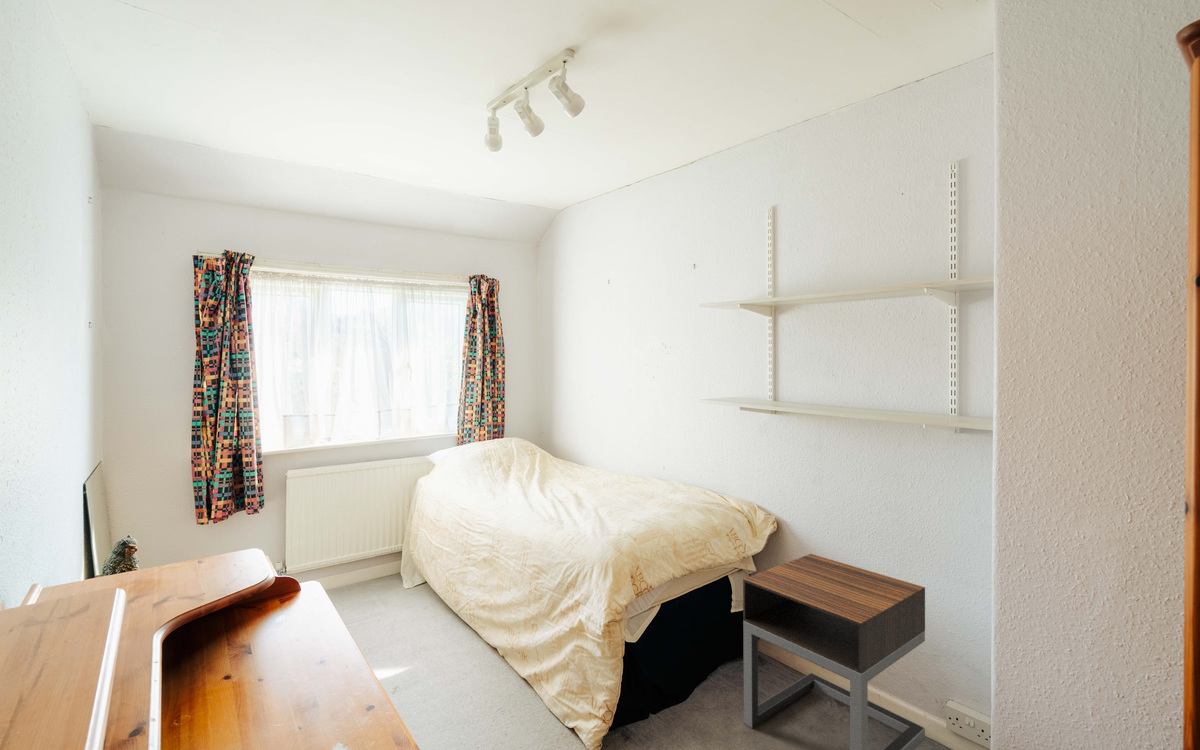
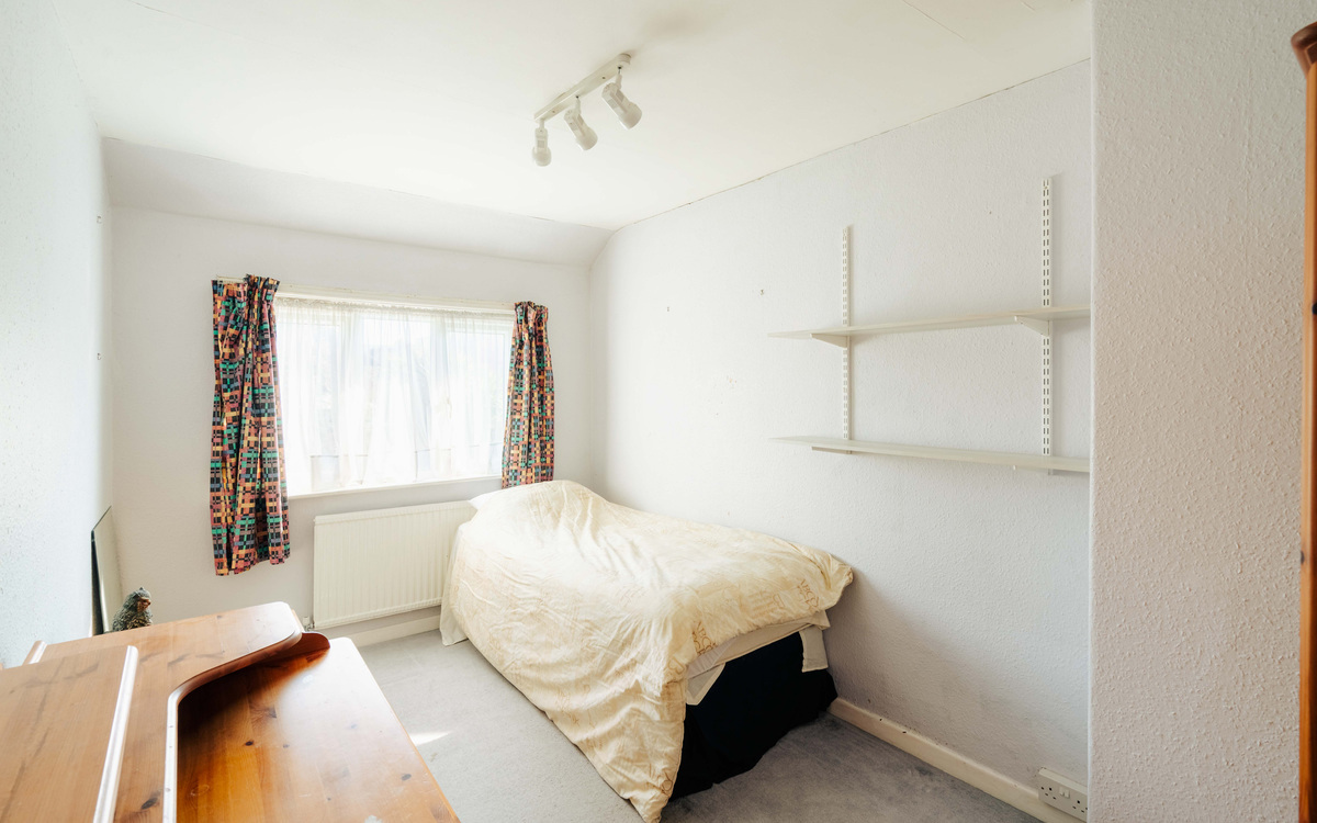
- nightstand [742,553,926,750]
